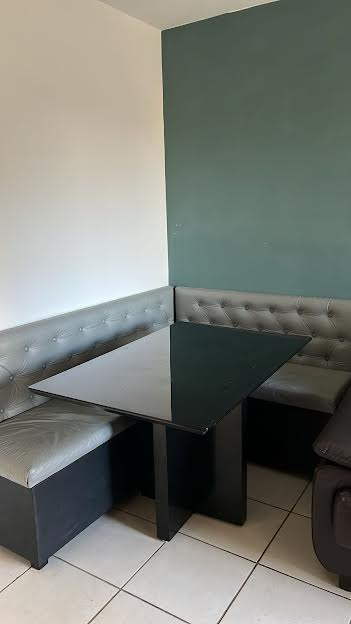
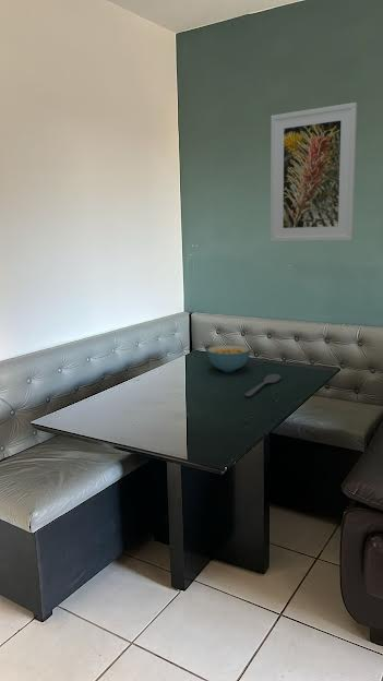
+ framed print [270,101,358,243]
+ spoon [244,373,282,397]
+ cereal bowl [205,345,251,373]
